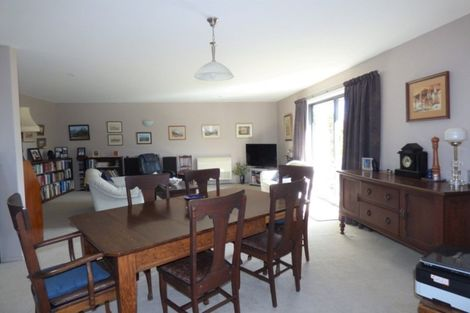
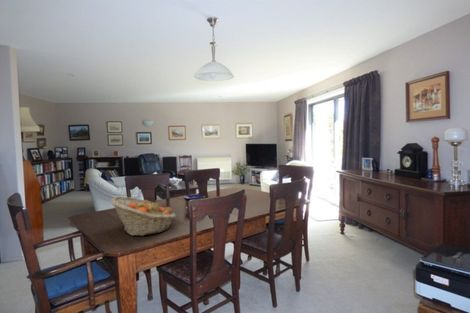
+ fruit basket [110,196,177,237]
